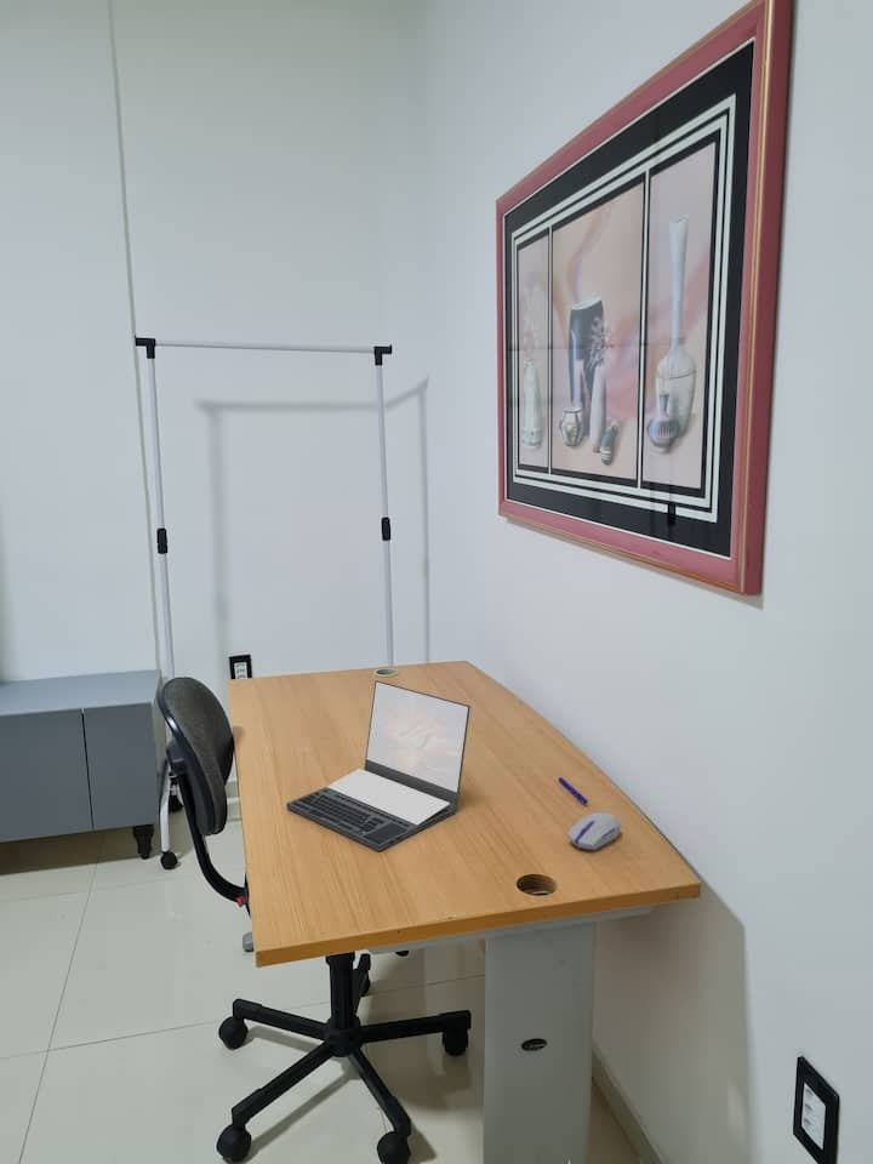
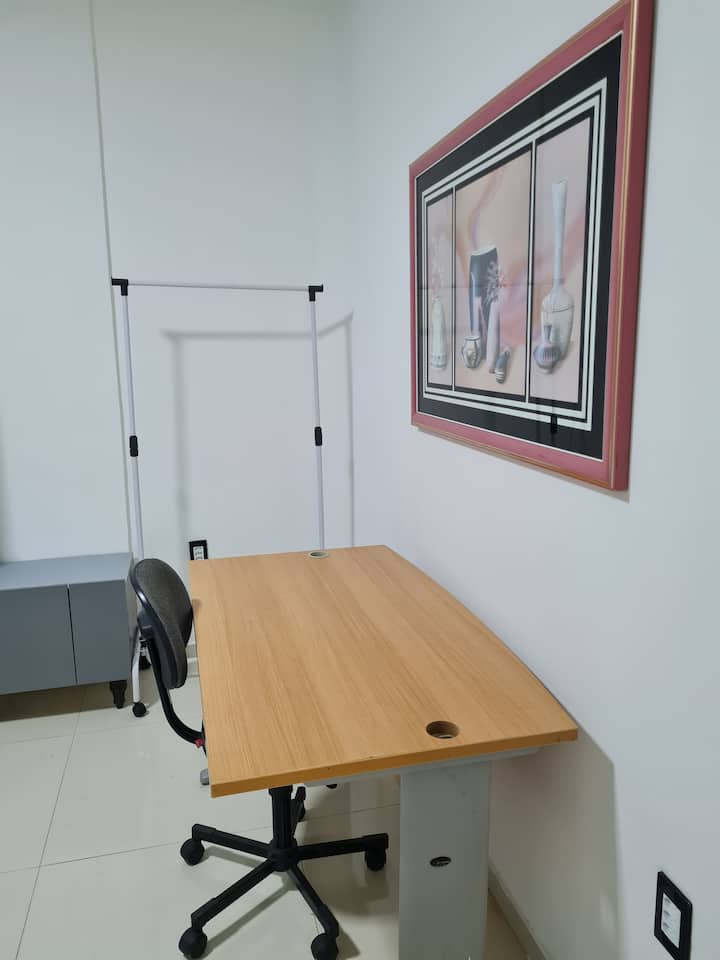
- laptop [285,679,472,852]
- computer mouse [566,811,622,851]
- pen [558,776,589,805]
